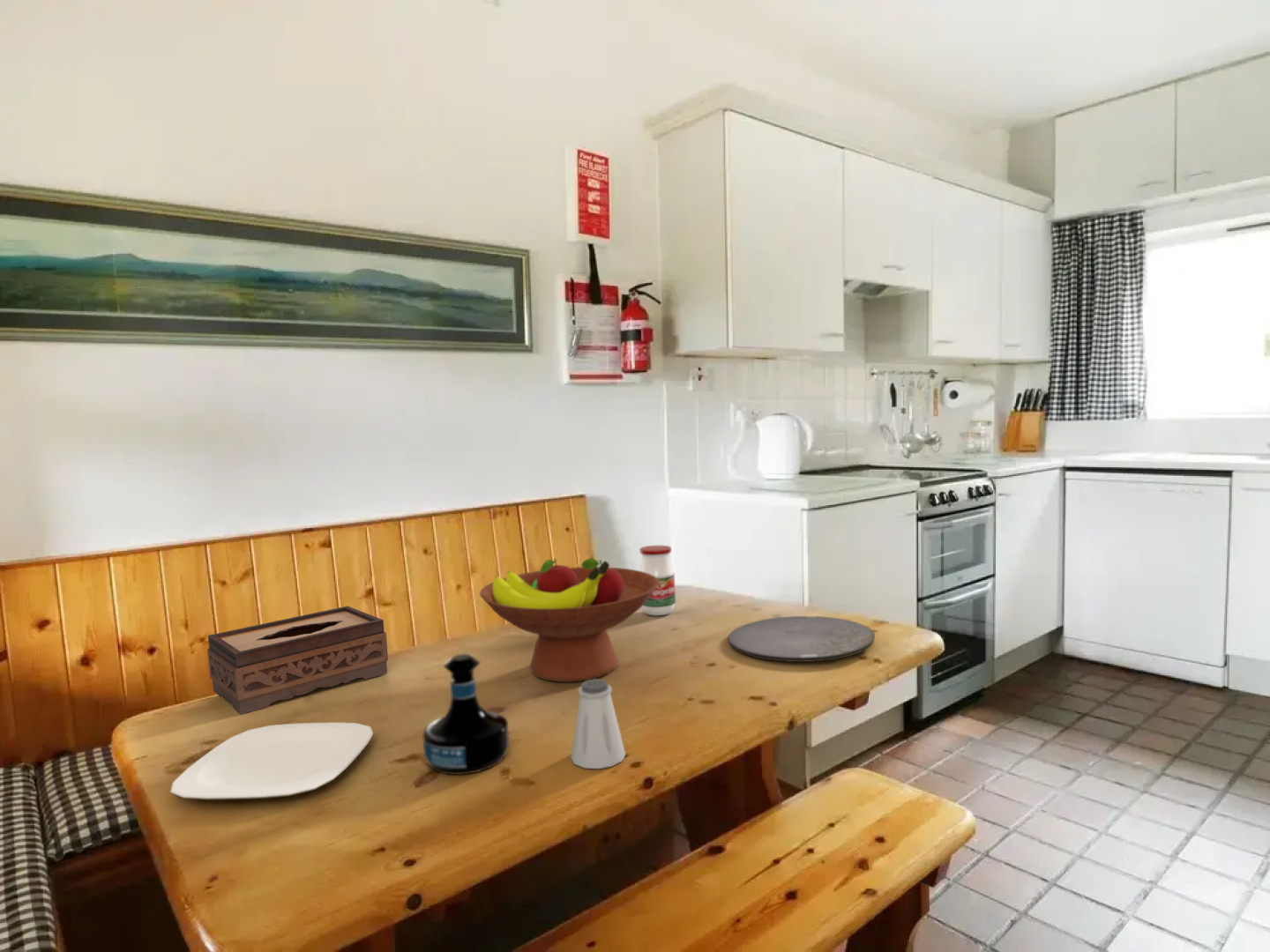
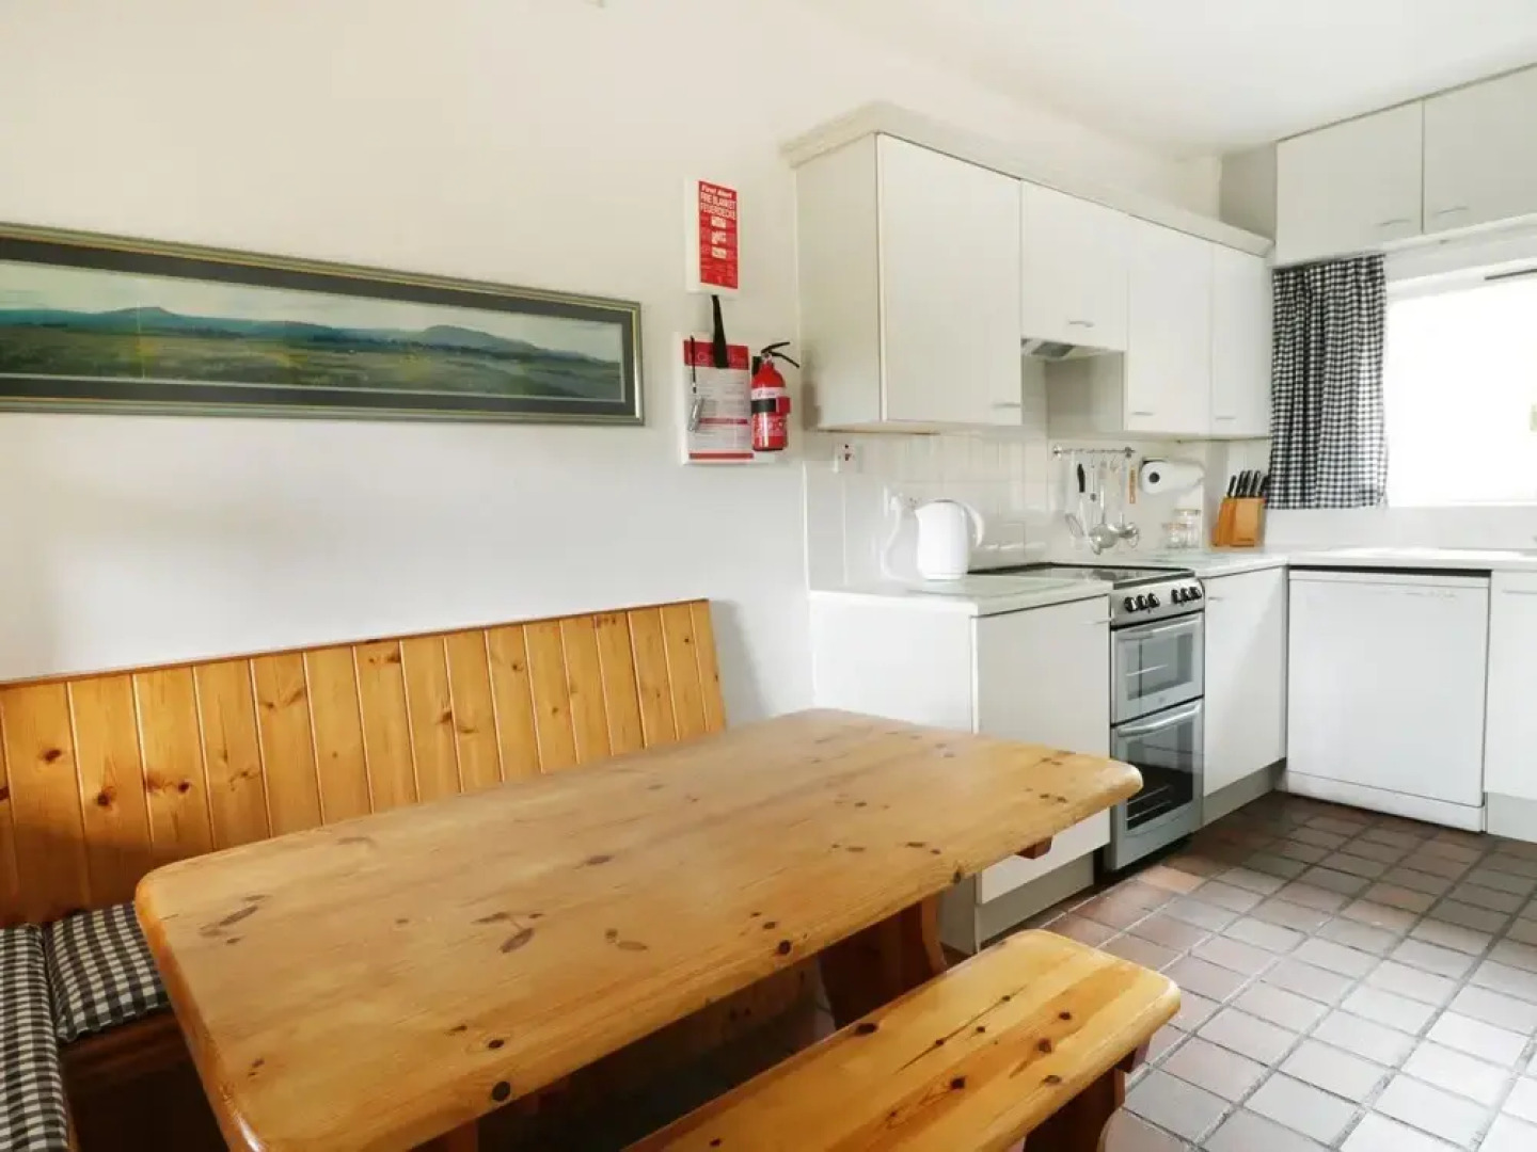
- plate [728,615,876,663]
- plate [169,722,374,801]
- fruit bowl [479,557,659,683]
- tequila bottle [422,653,510,776]
- jar [639,545,676,617]
- saltshaker [570,678,626,770]
- tissue box [206,606,389,715]
